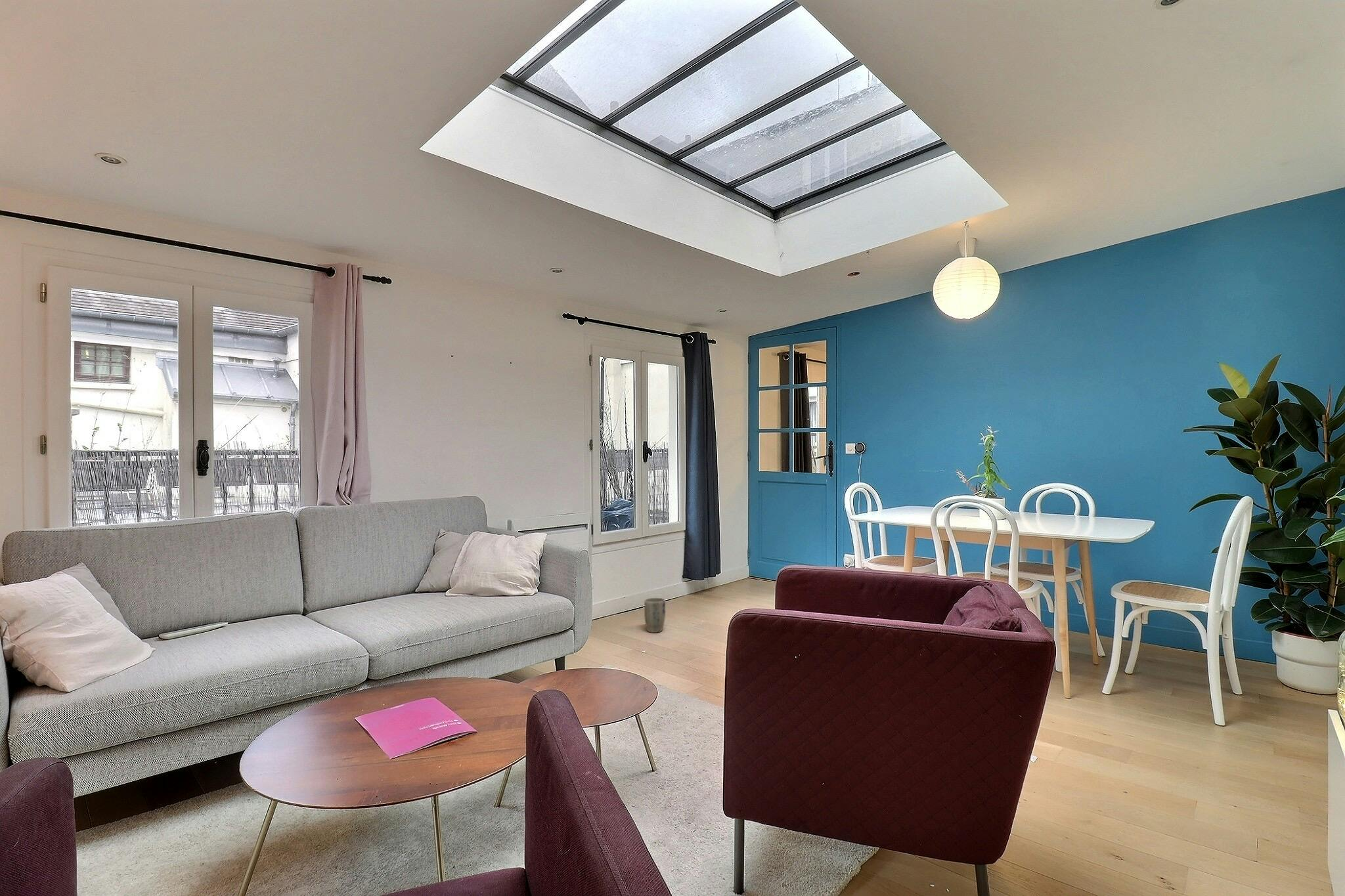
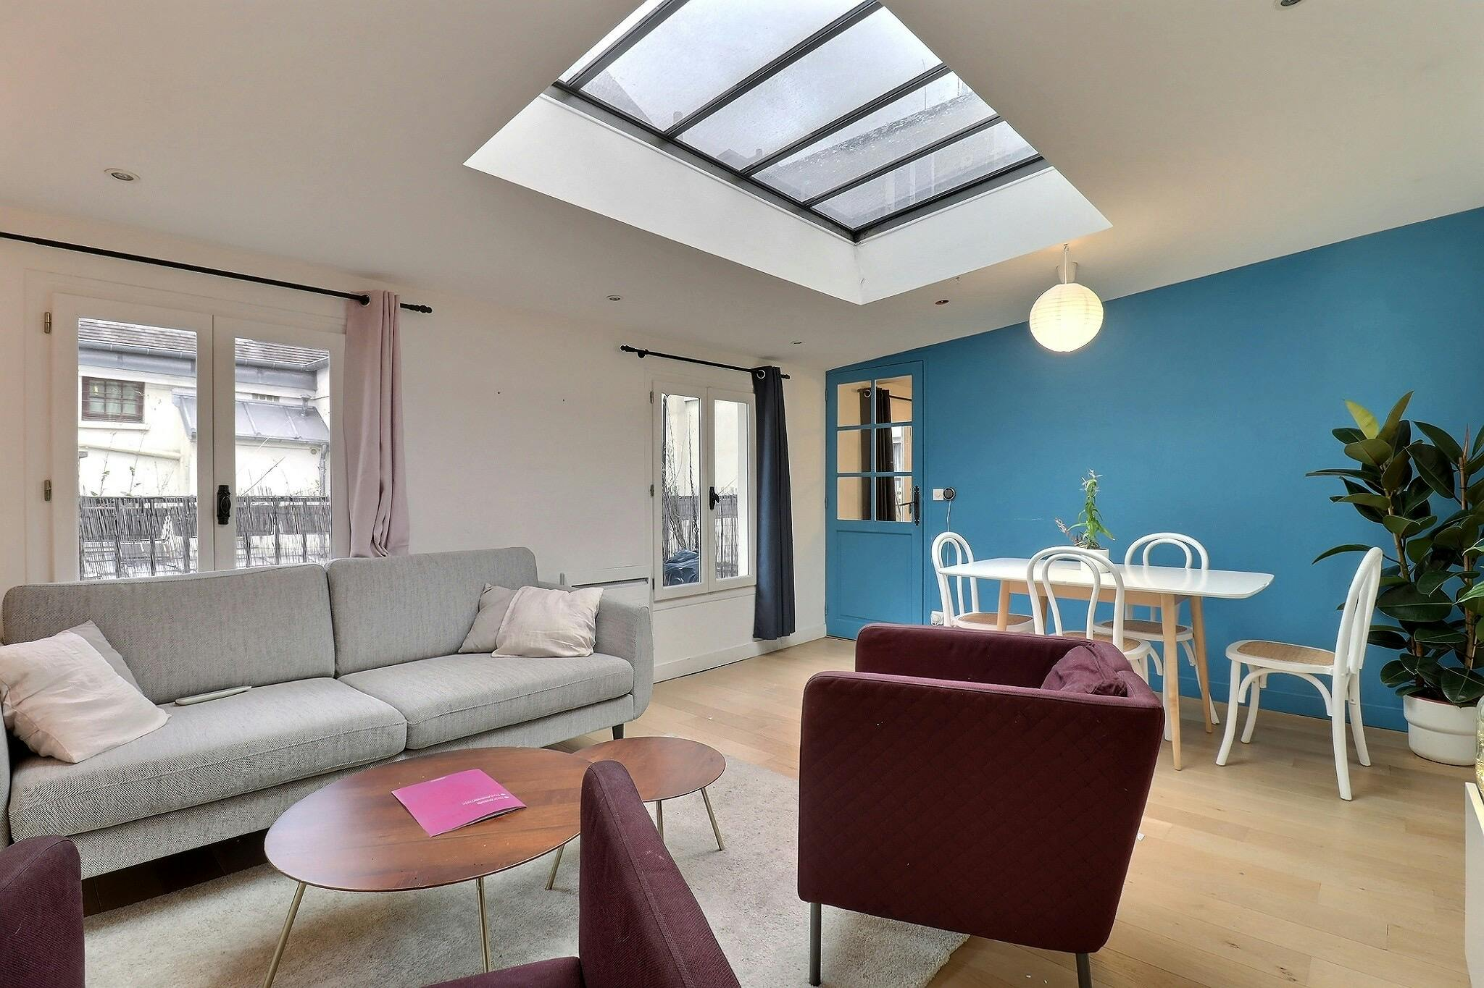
- plant pot [644,597,666,633]
